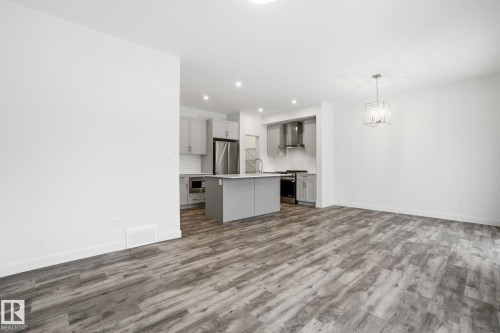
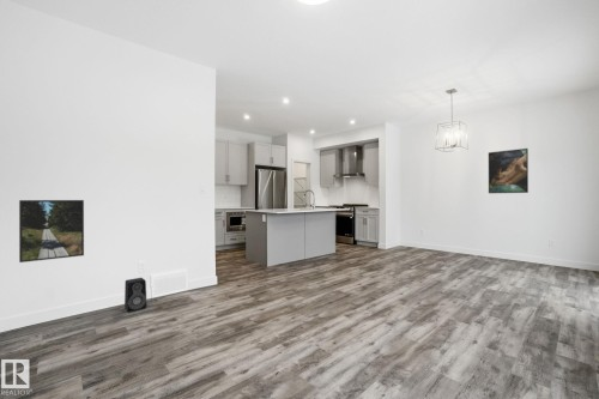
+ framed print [488,147,530,194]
+ speaker [123,277,147,313]
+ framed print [18,199,85,264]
